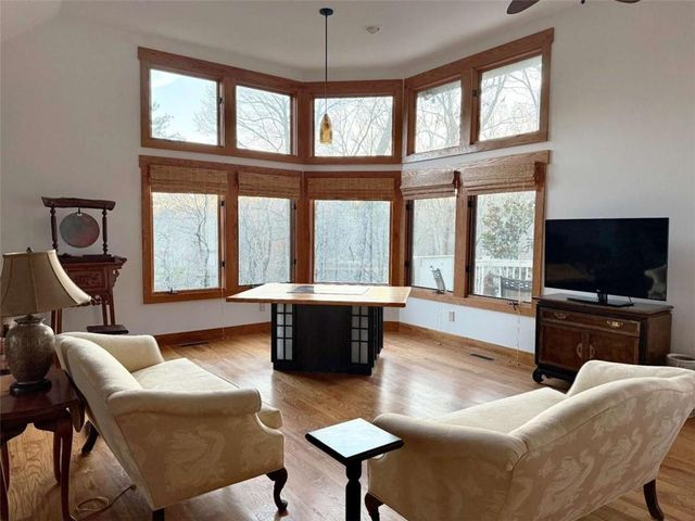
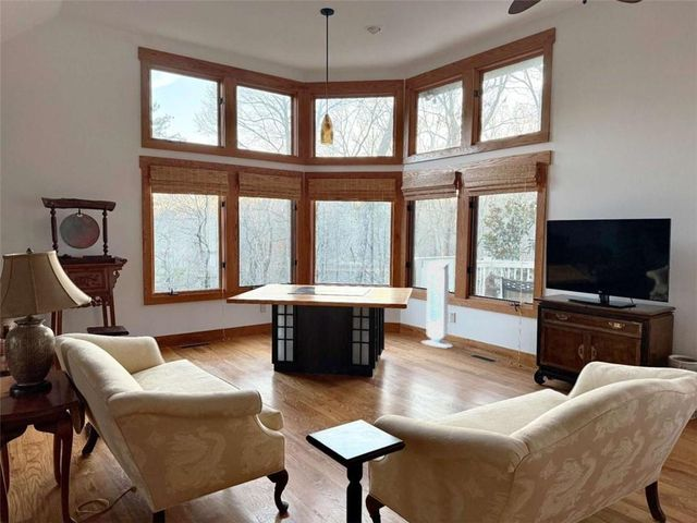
+ air purifier [420,259,453,349]
